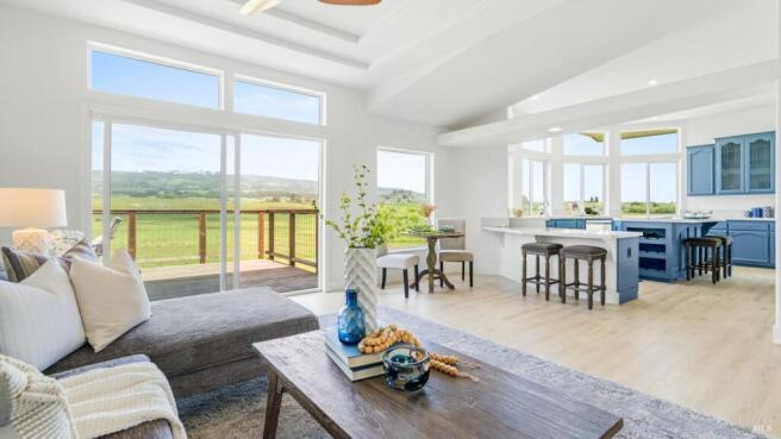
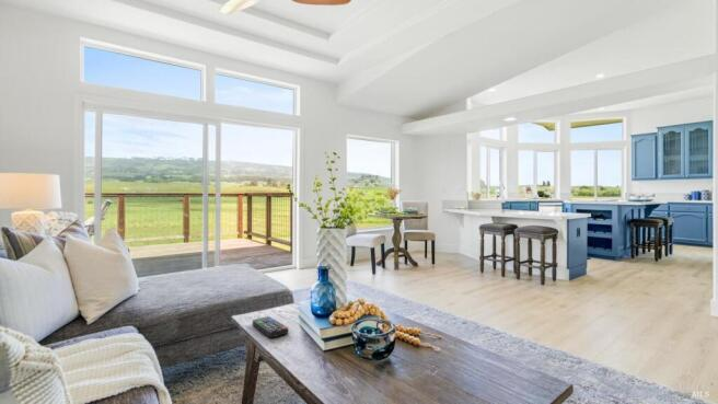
+ remote control [252,315,289,338]
